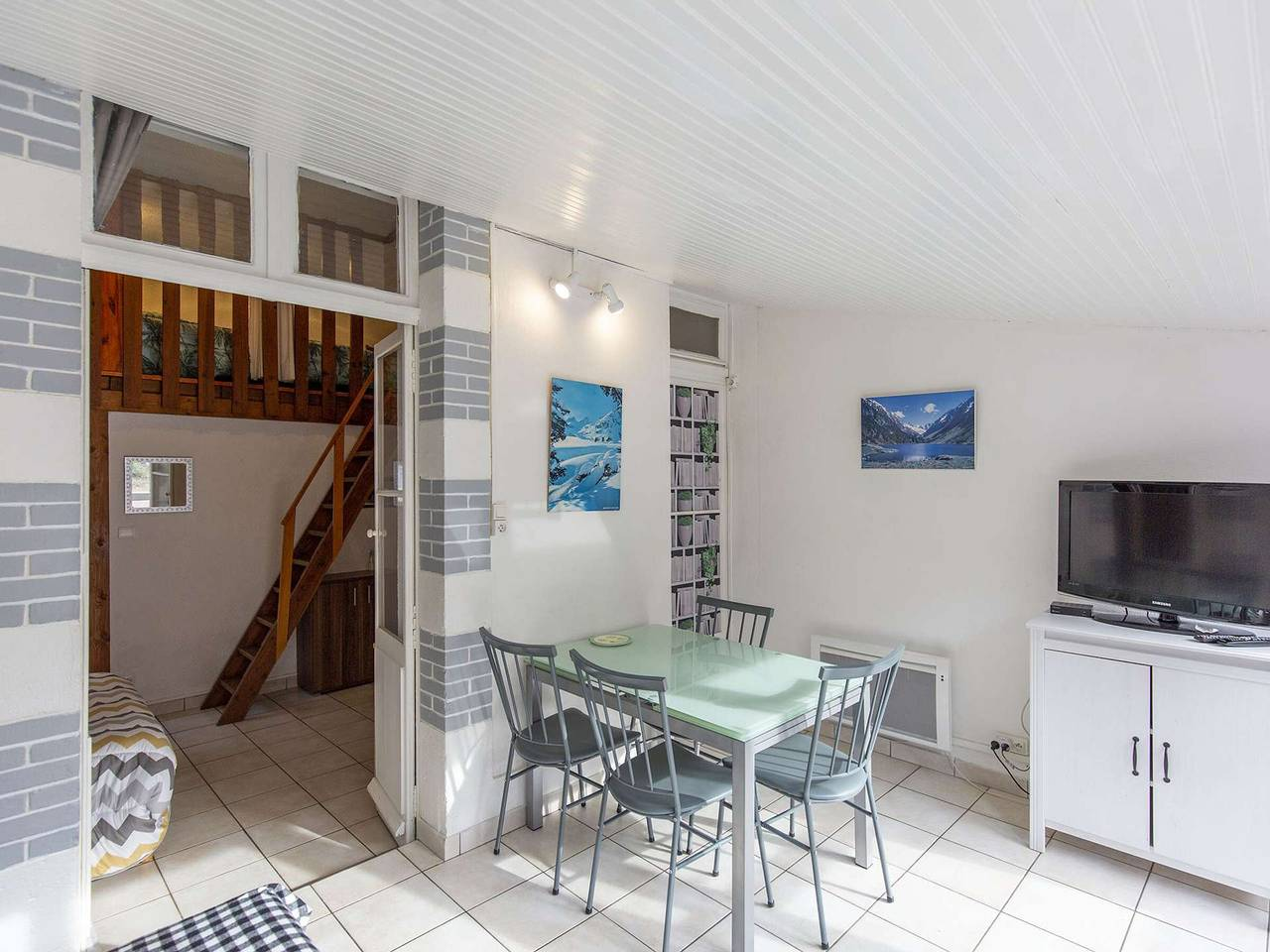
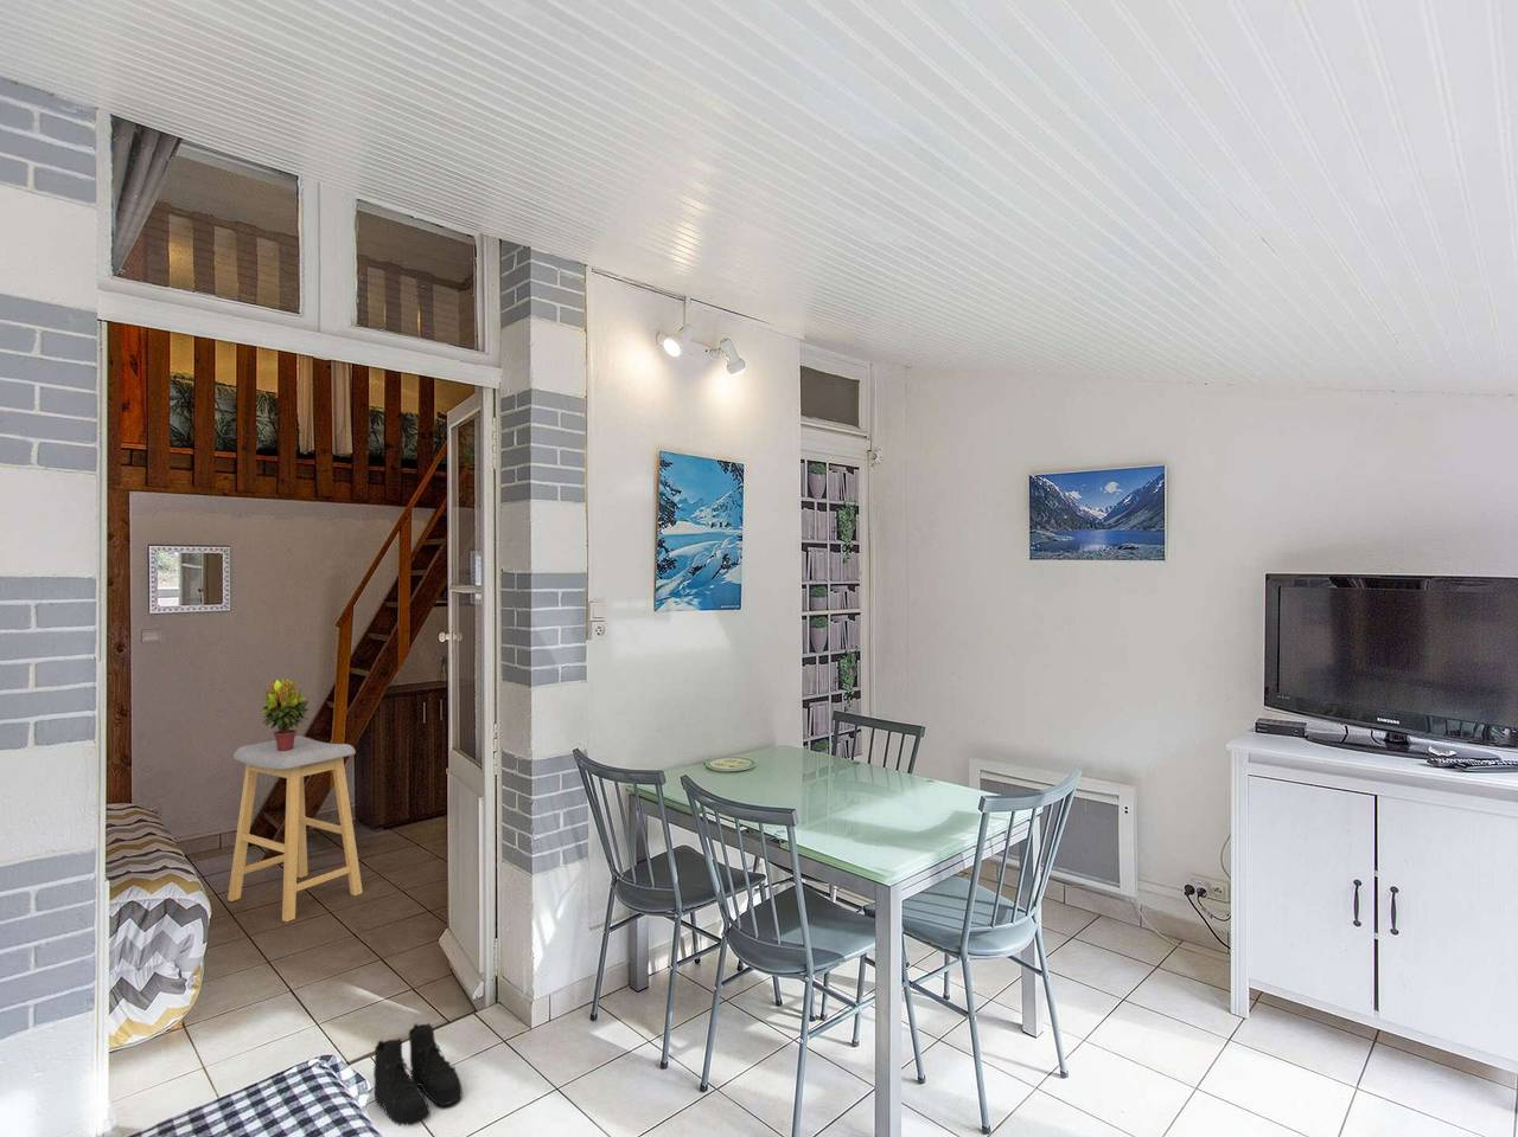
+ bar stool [227,735,365,923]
+ boots [373,1022,464,1127]
+ potted plant [258,676,310,751]
